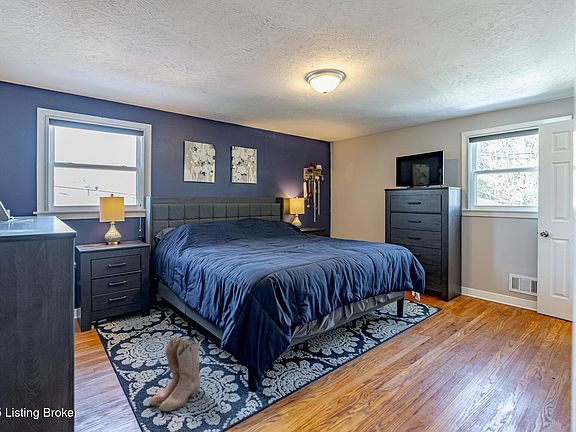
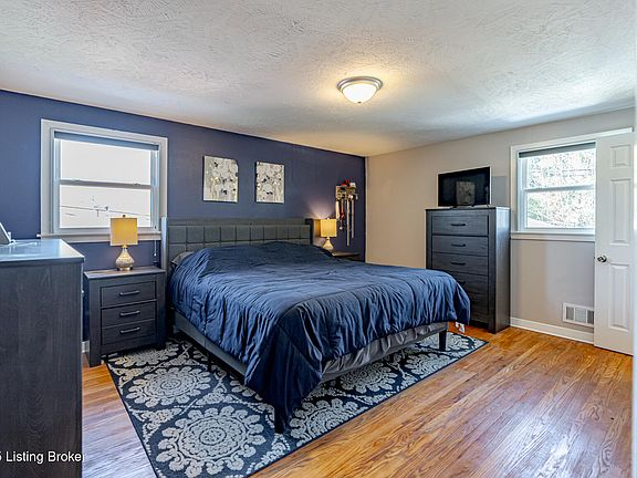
- boots [147,336,201,412]
